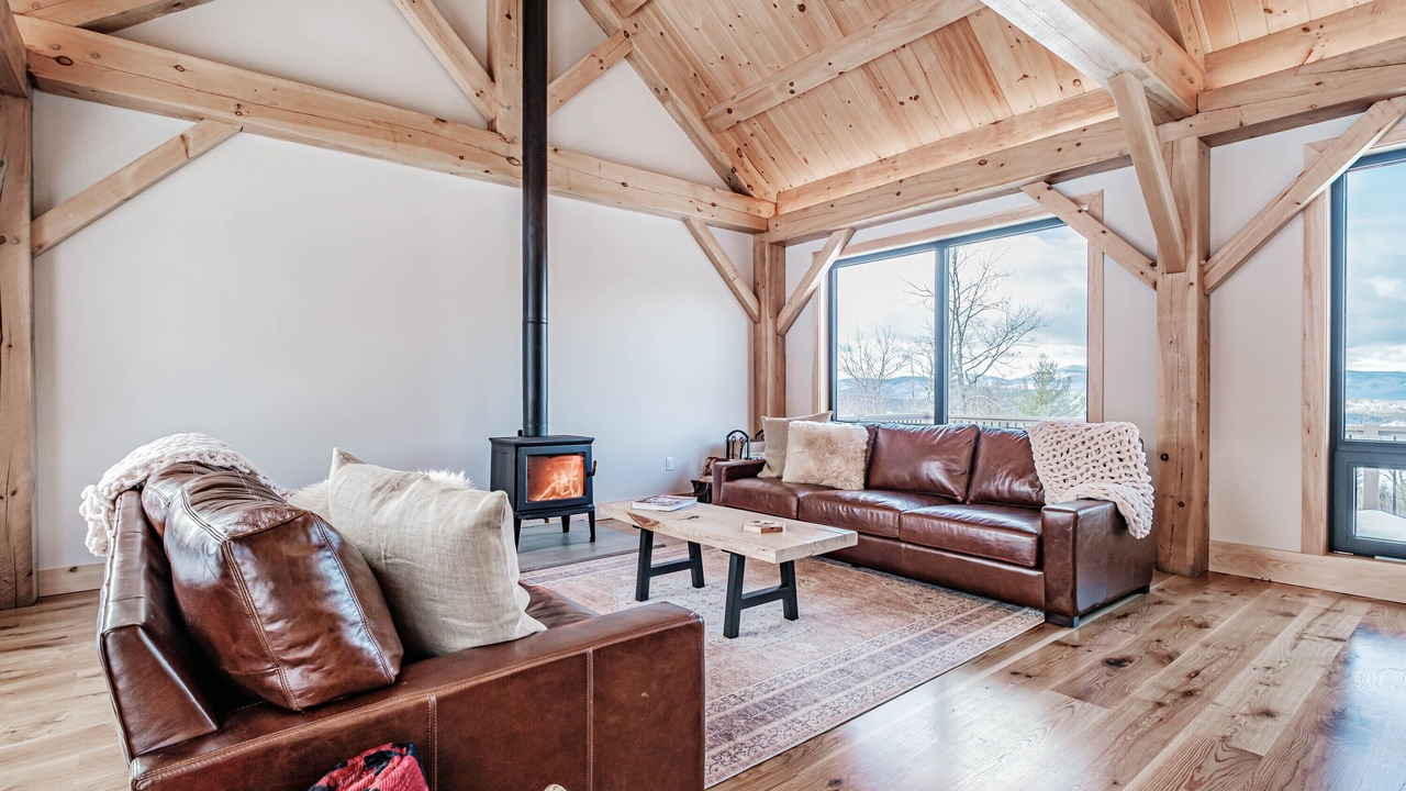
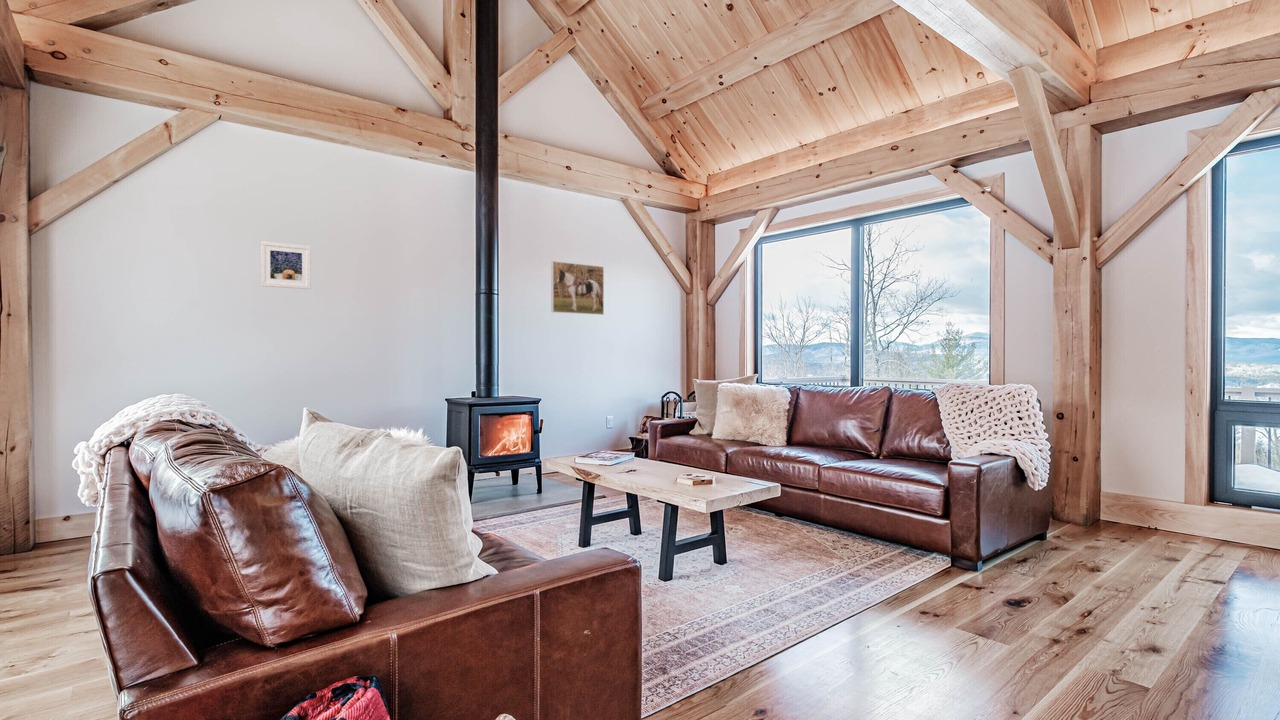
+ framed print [550,260,605,316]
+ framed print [260,240,312,290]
